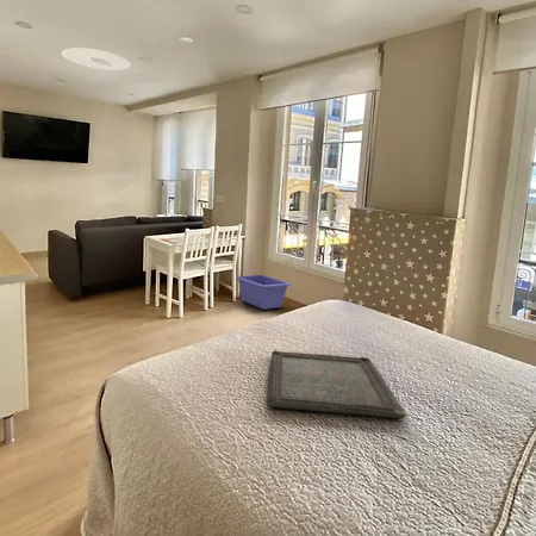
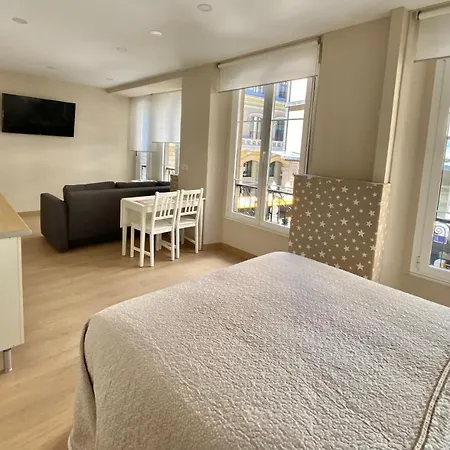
- storage bin [235,274,292,311]
- serving tray [266,349,407,419]
- ceiling light [61,46,132,71]
